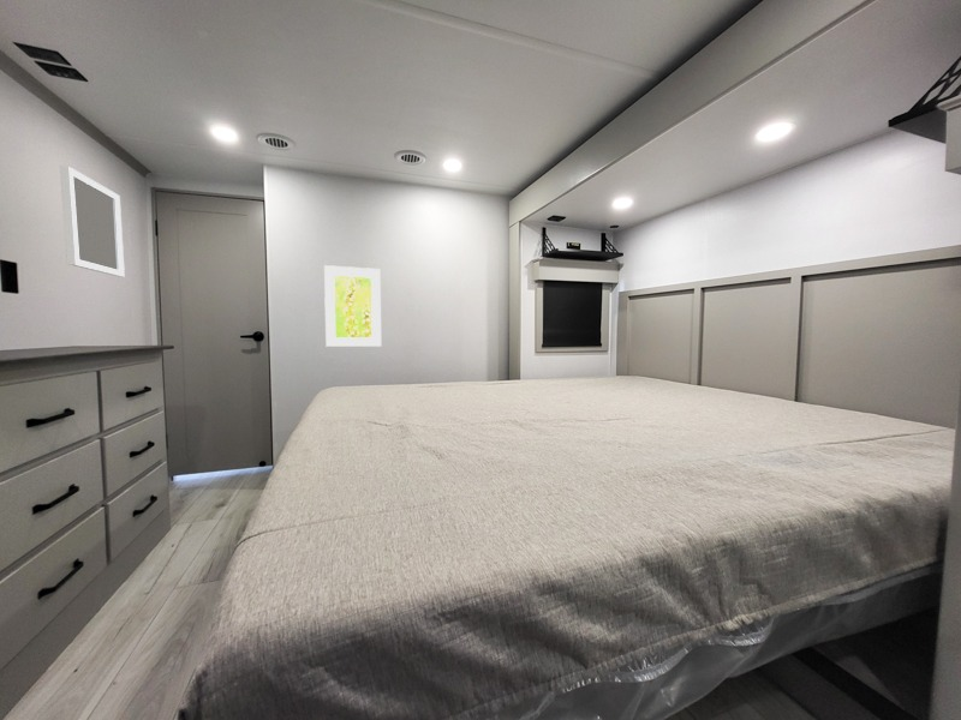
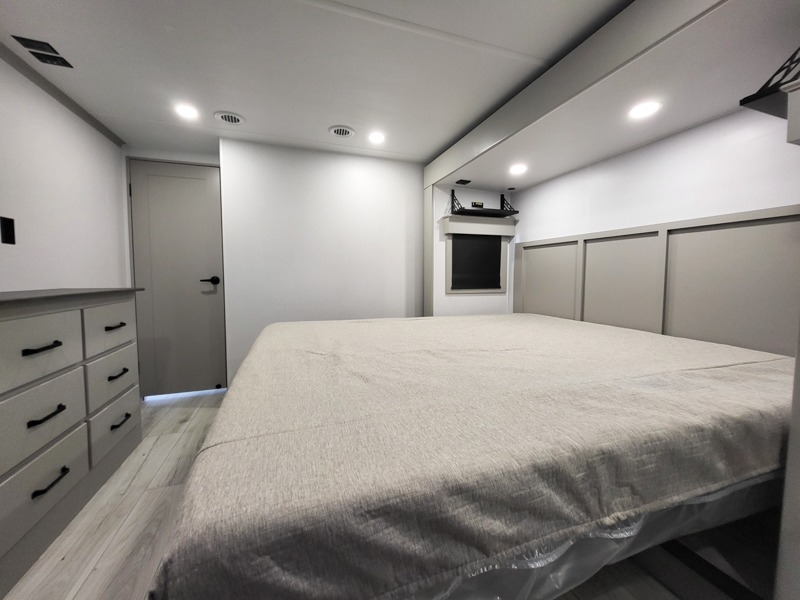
- home mirror [59,164,126,278]
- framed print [323,264,382,348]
